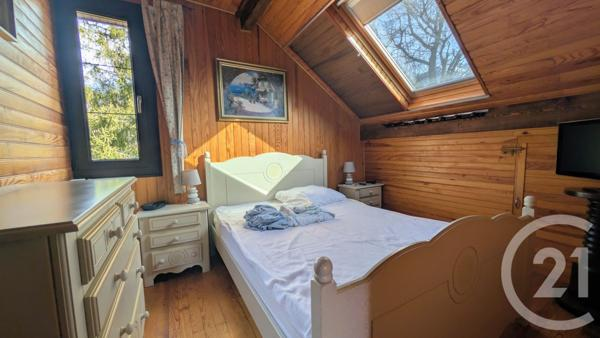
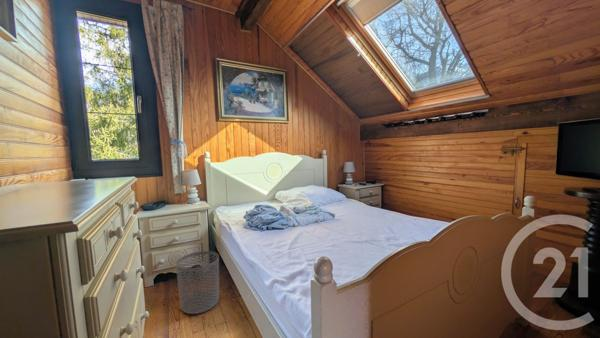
+ waste bin [175,250,220,315]
